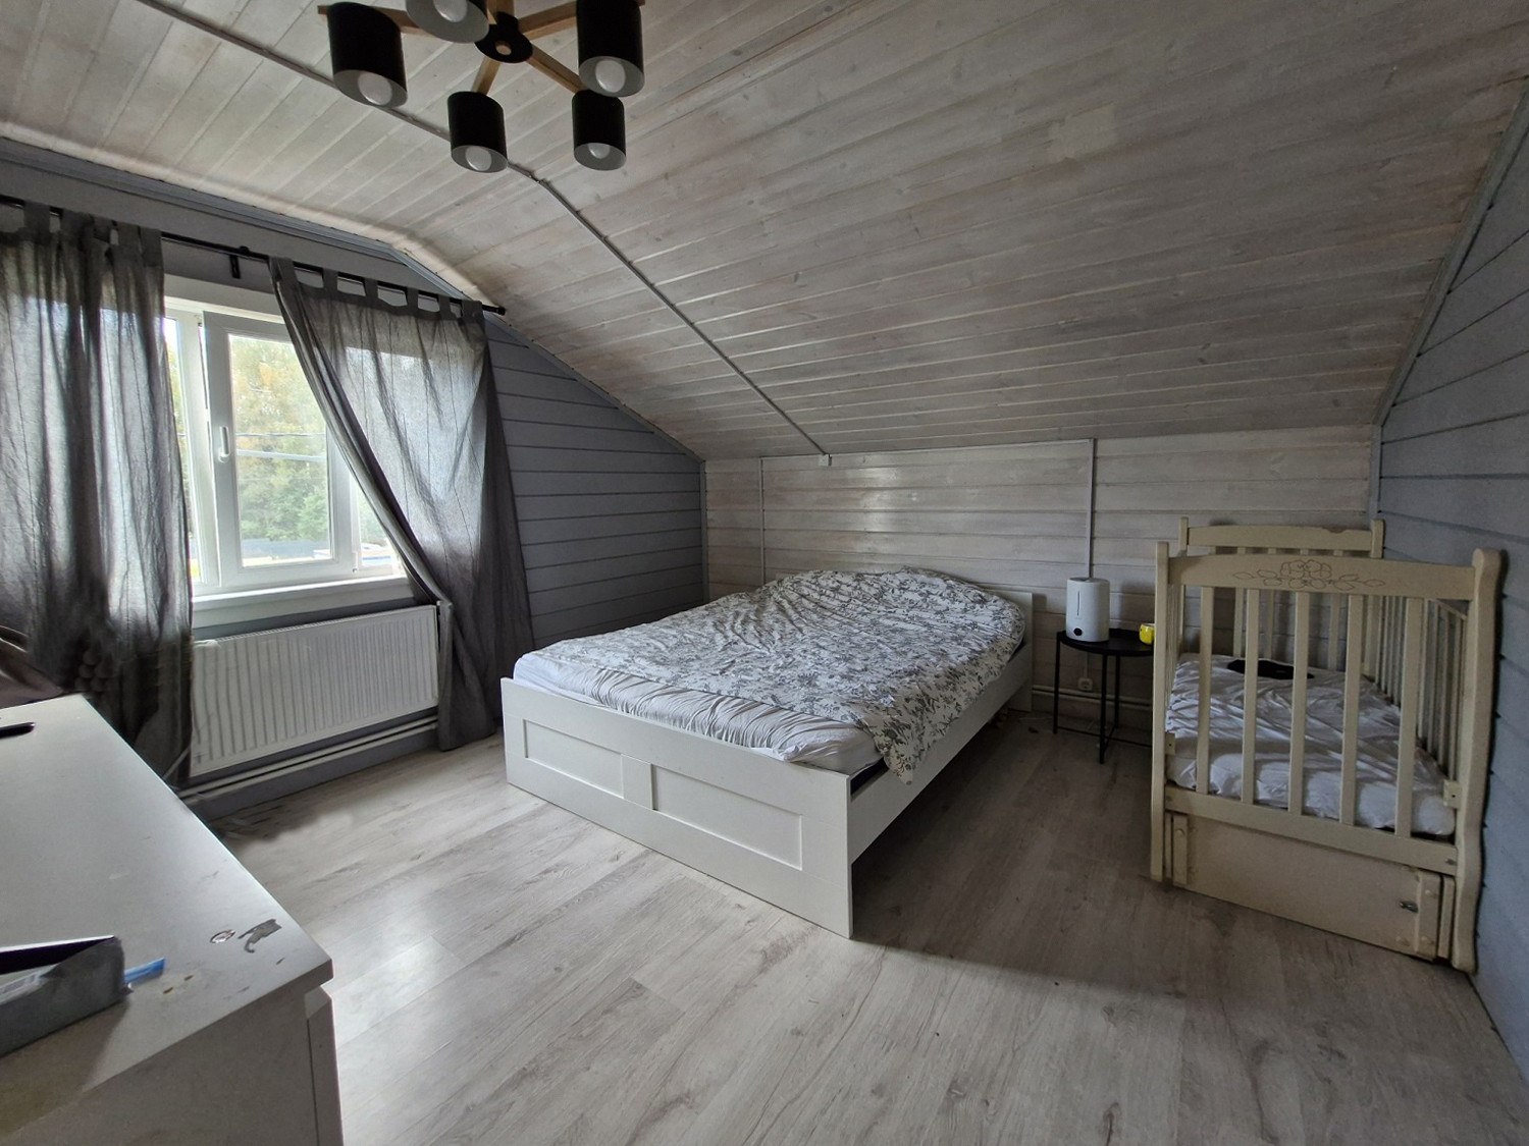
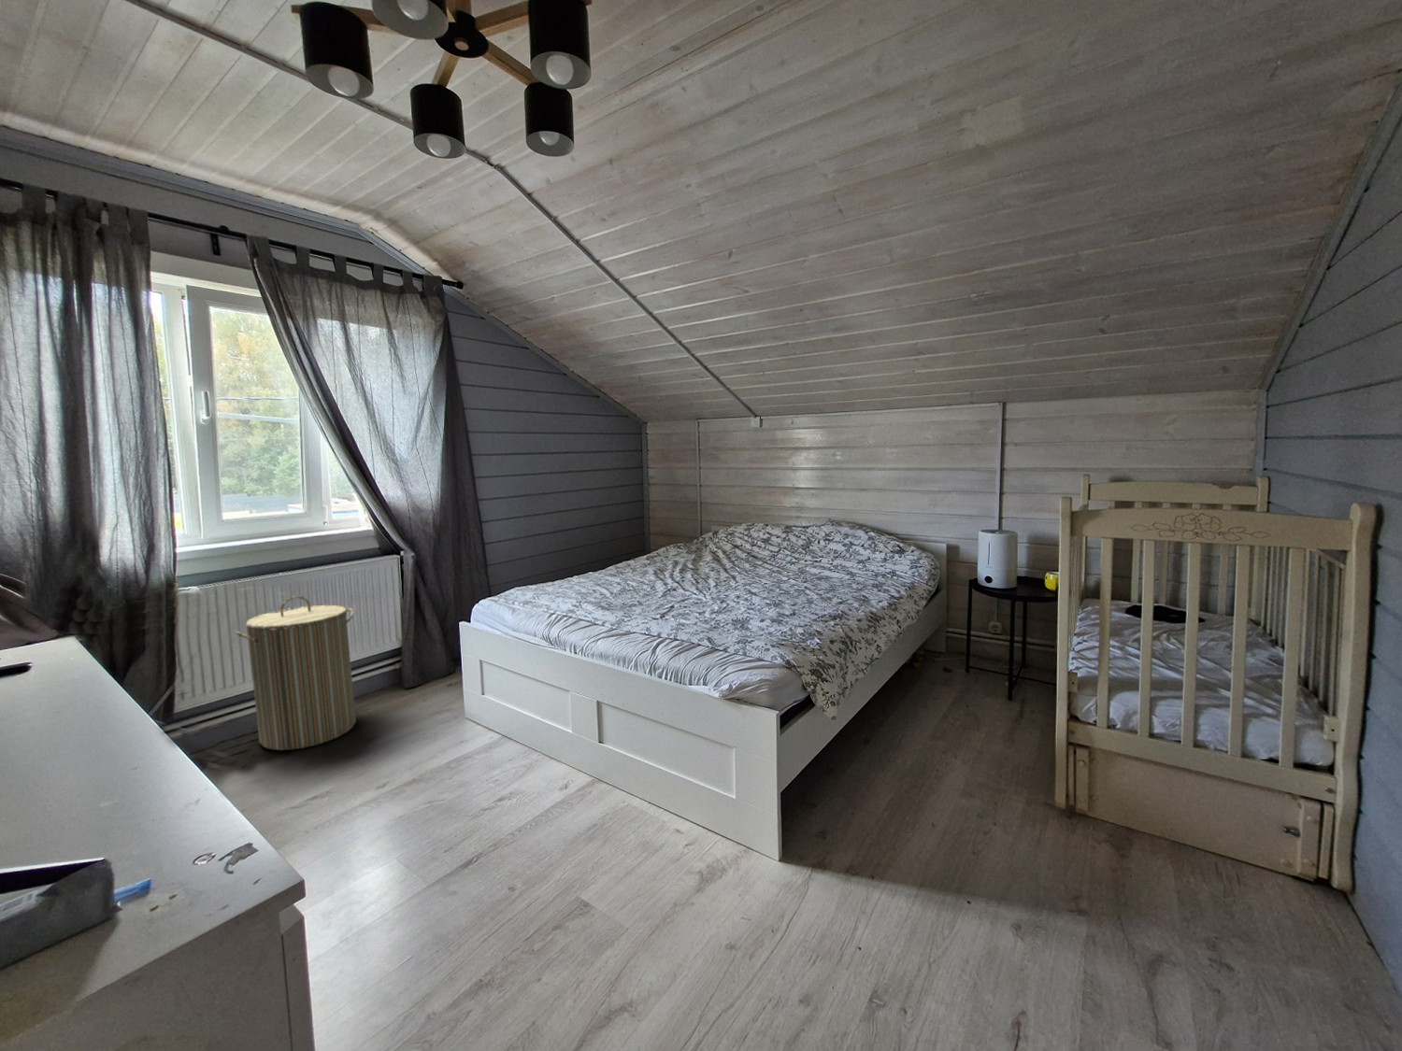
+ laundry hamper [235,595,357,751]
